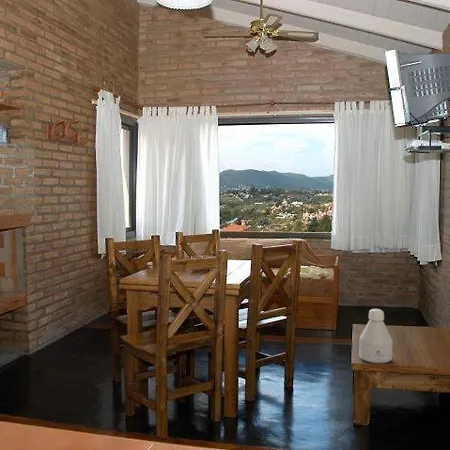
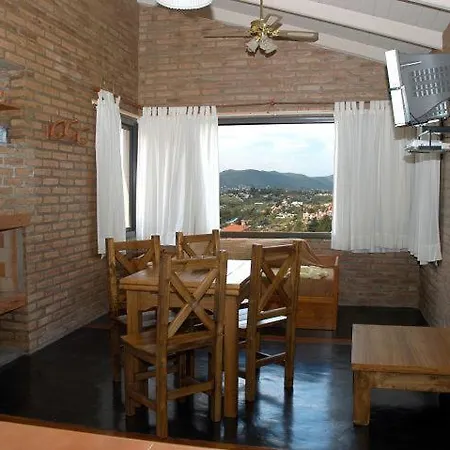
- bottle [358,308,394,364]
